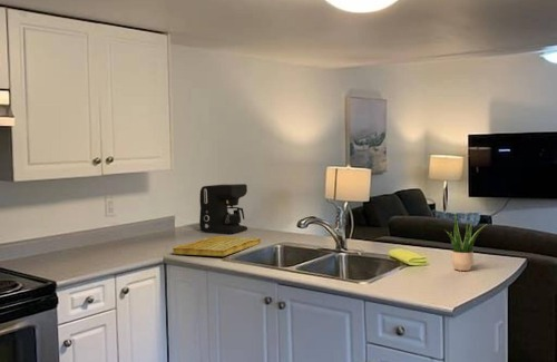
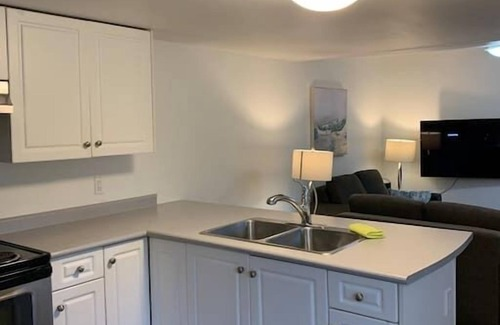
- coffee maker [198,183,248,235]
- cutting board [172,235,262,257]
- potted plant [444,211,487,272]
